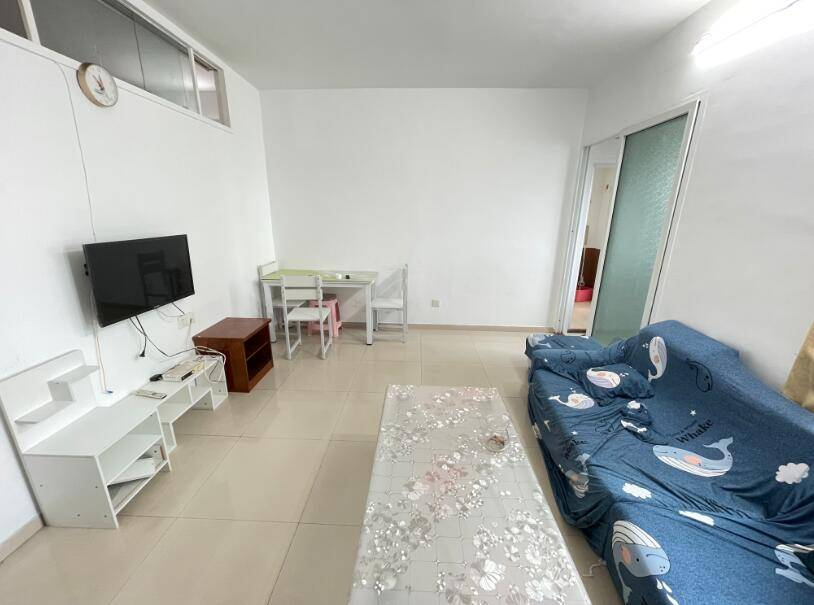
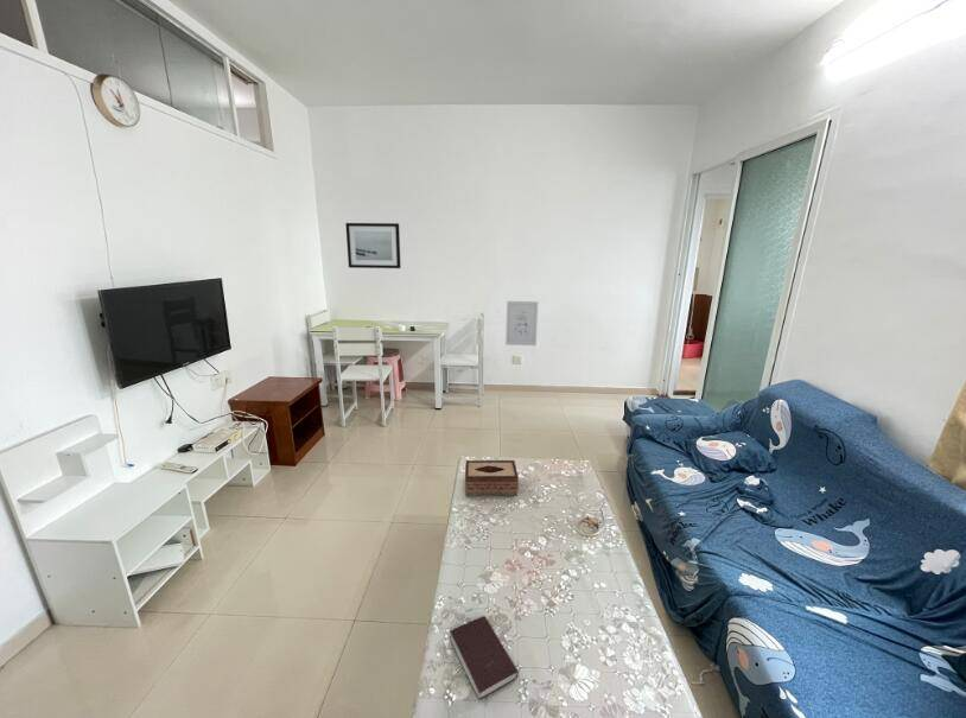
+ wall art [344,222,402,269]
+ book [449,615,520,701]
+ wall art [504,300,539,347]
+ tissue box [464,459,520,497]
